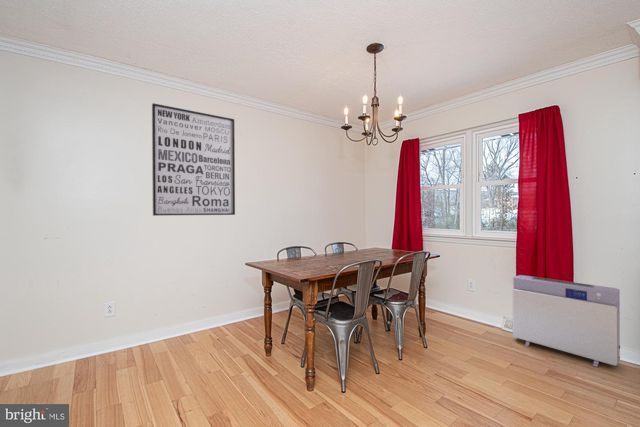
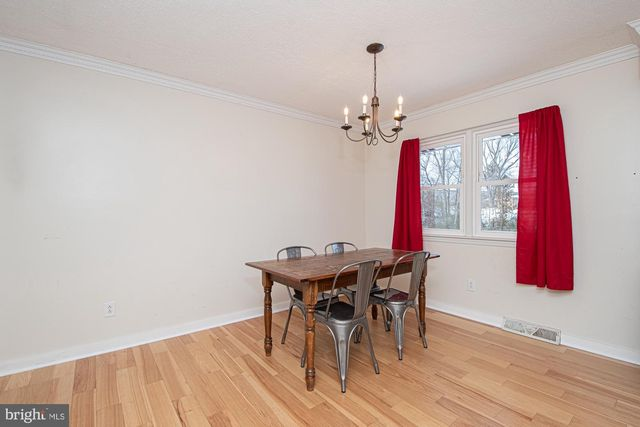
- air purifier [512,274,621,368]
- wall art [151,102,236,217]
